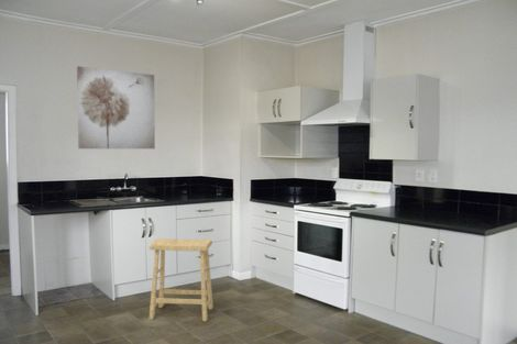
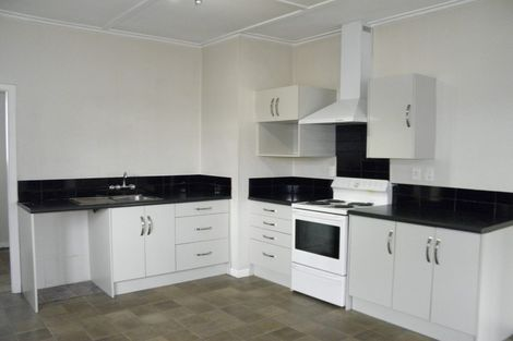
- wall art [76,65,156,149]
- stool [148,237,215,323]
